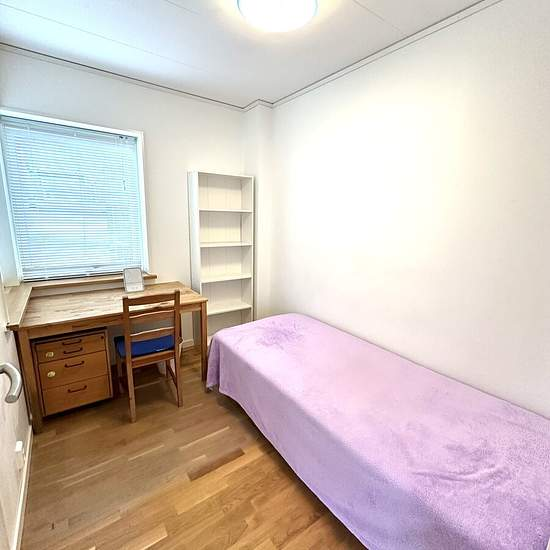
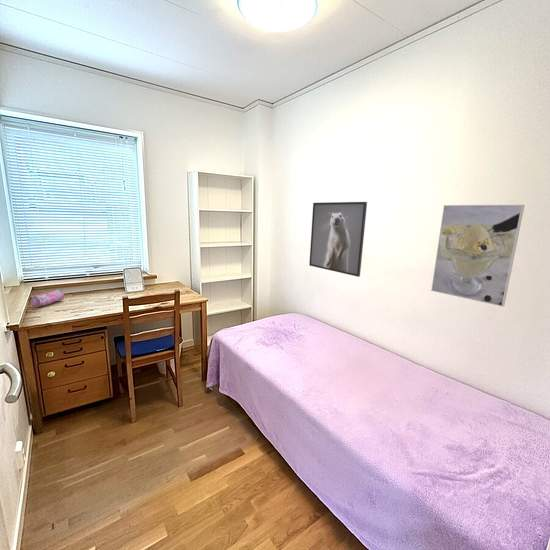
+ pencil case [30,289,66,308]
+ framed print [308,201,368,278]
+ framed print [430,204,525,307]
